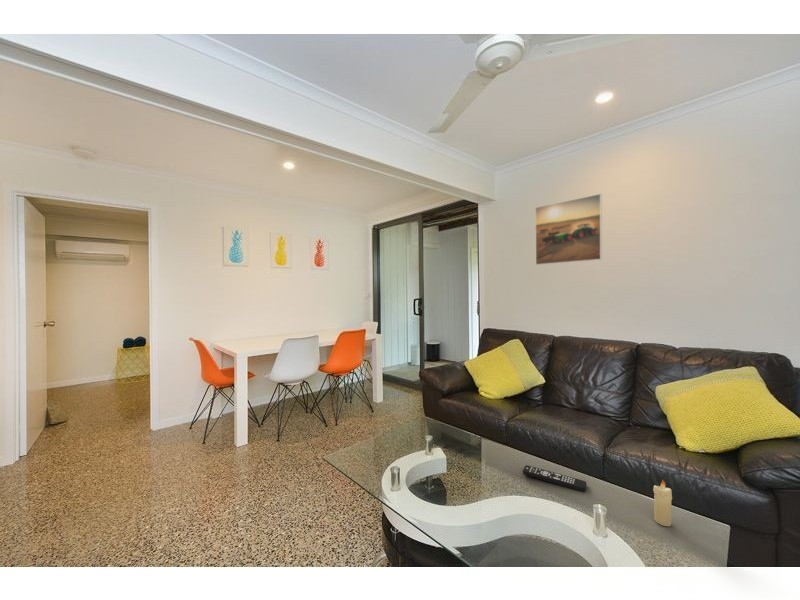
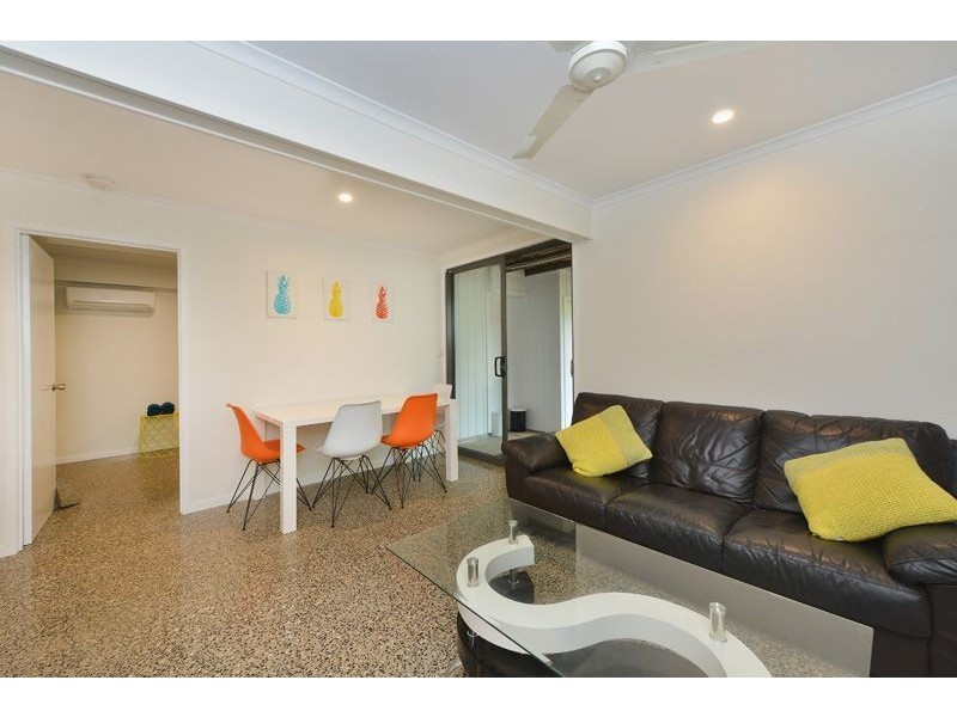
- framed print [534,193,603,266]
- remote control [522,464,587,493]
- candle [653,479,673,527]
